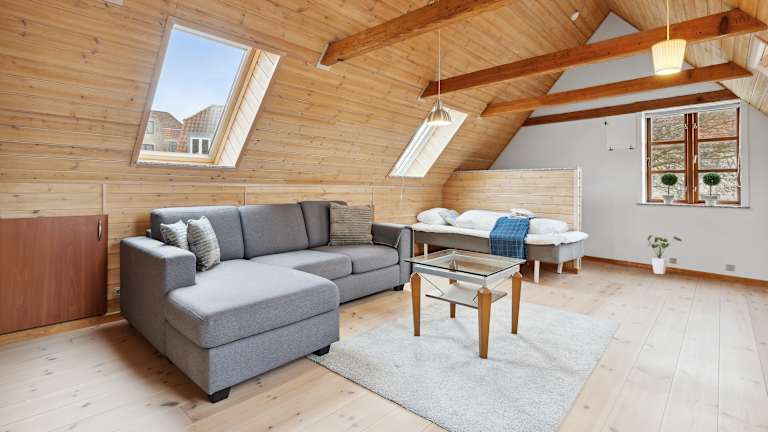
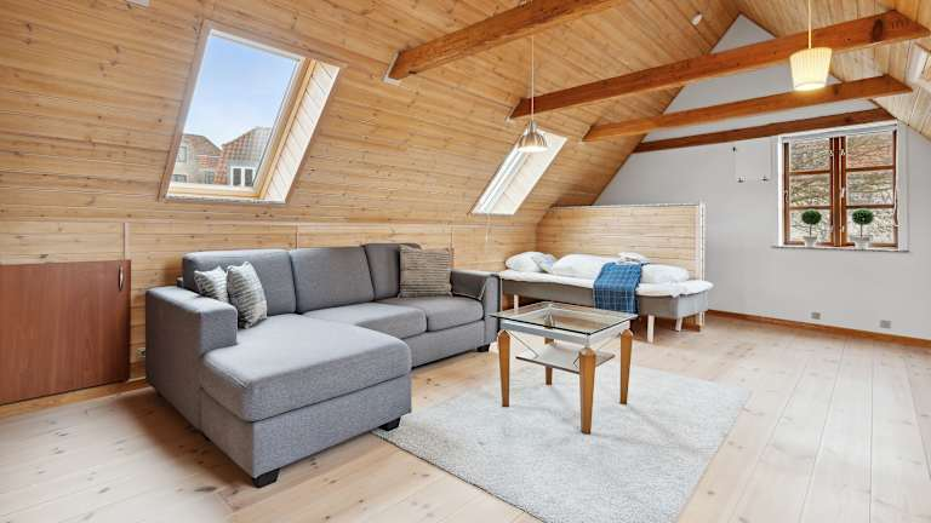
- house plant [646,234,683,275]
